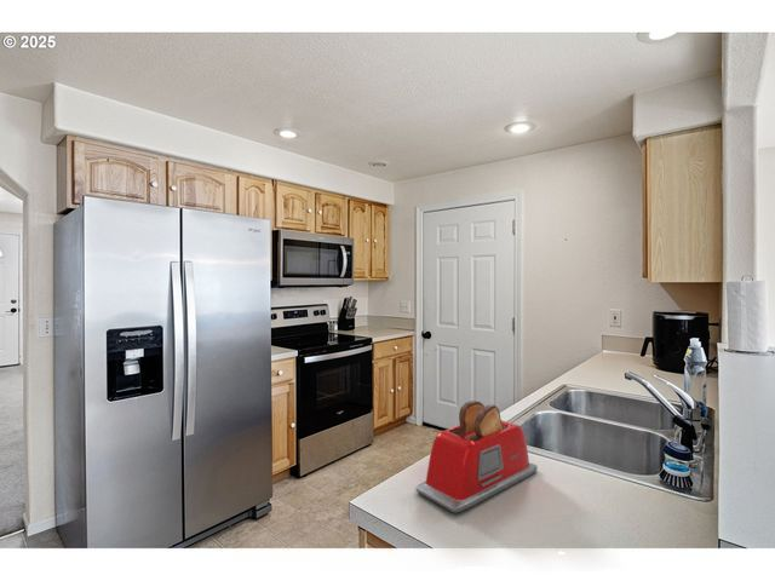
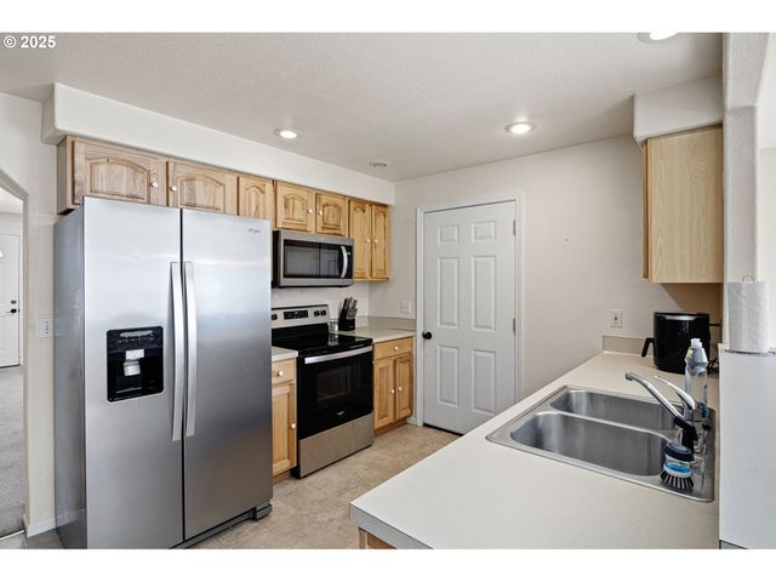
- toaster [415,399,539,513]
